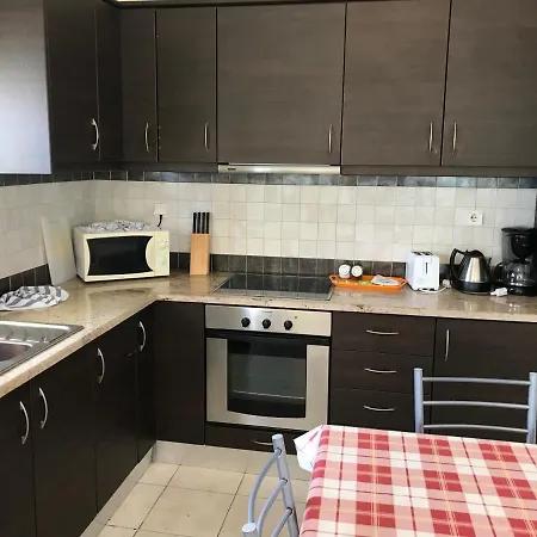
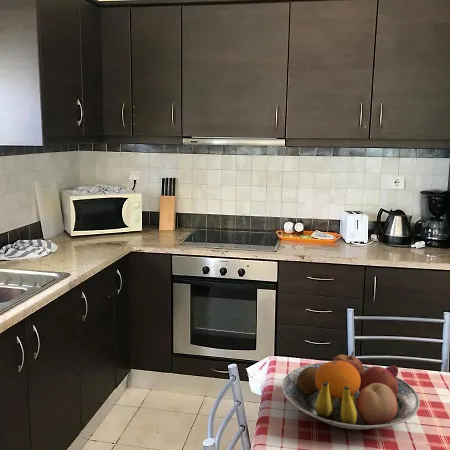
+ fruit bowl [281,351,421,430]
